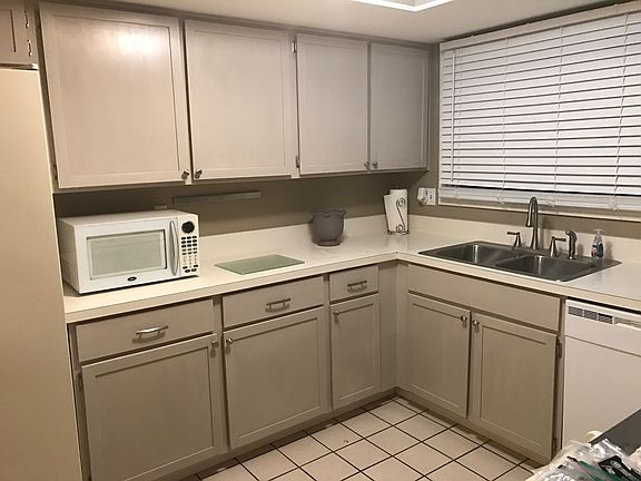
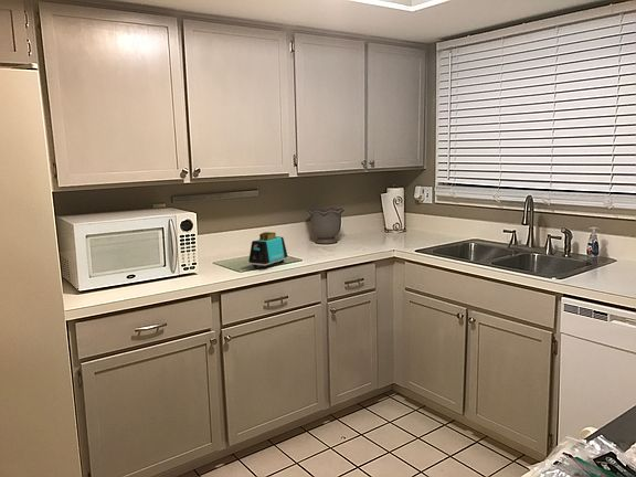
+ toaster [247,231,288,269]
